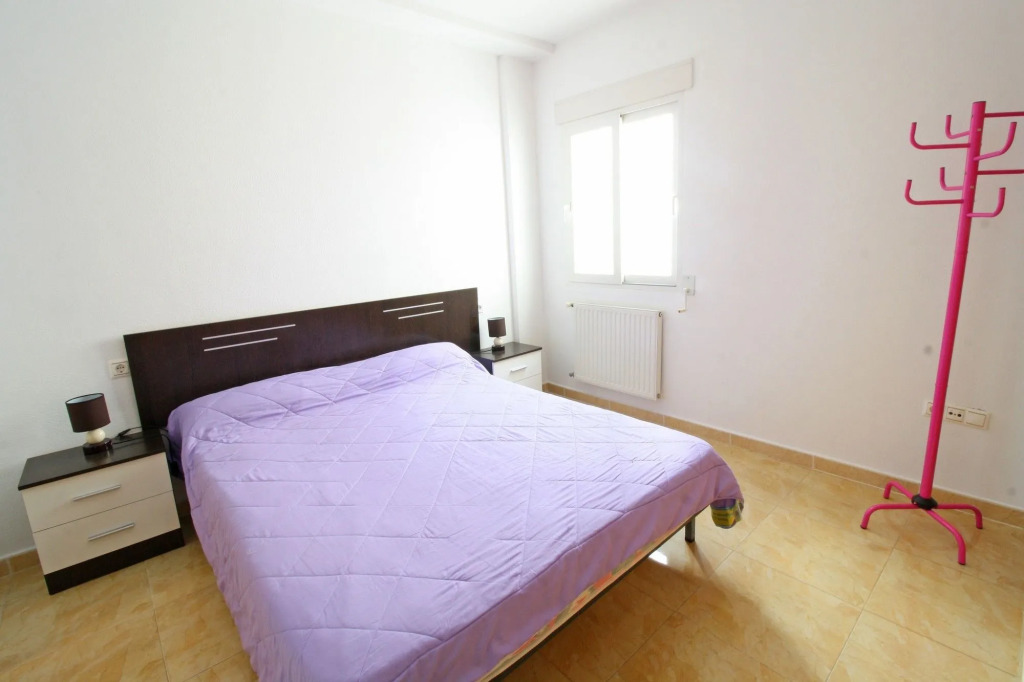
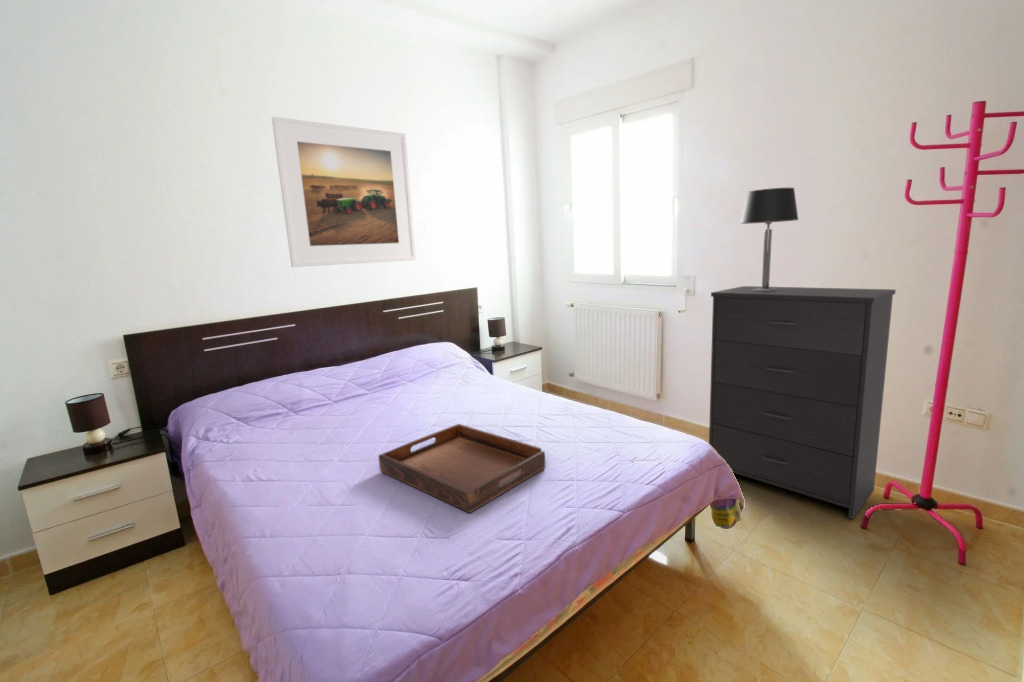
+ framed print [271,116,417,268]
+ table lamp [739,187,800,291]
+ dresser [708,285,897,520]
+ serving tray [378,423,546,514]
